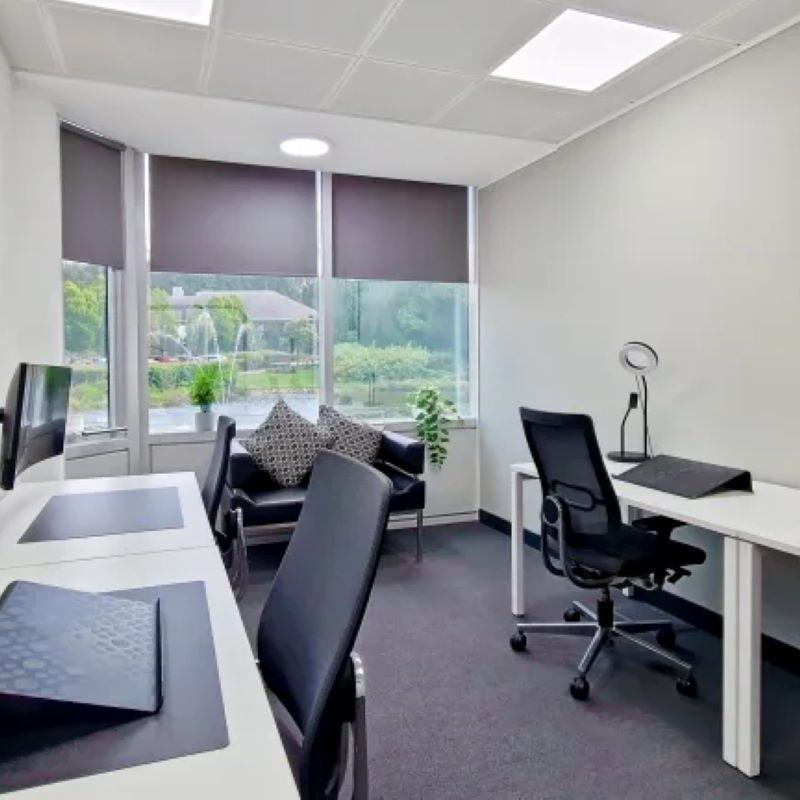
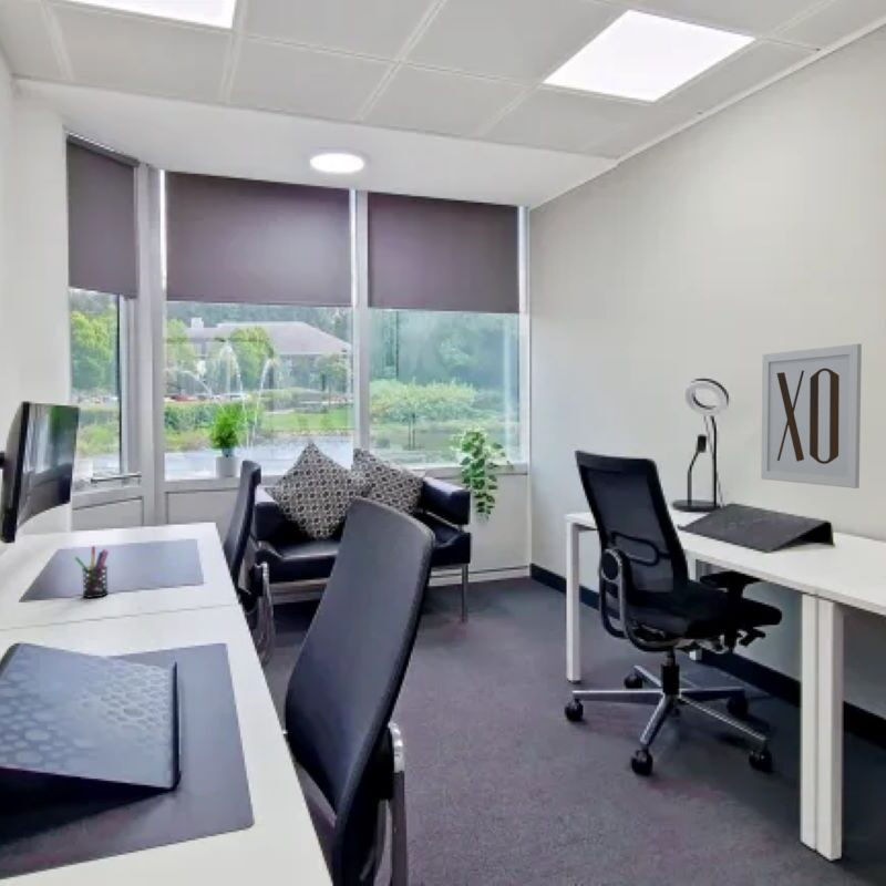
+ pen holder [74,545,110,599]
+ wall art [760,343,863,490]
